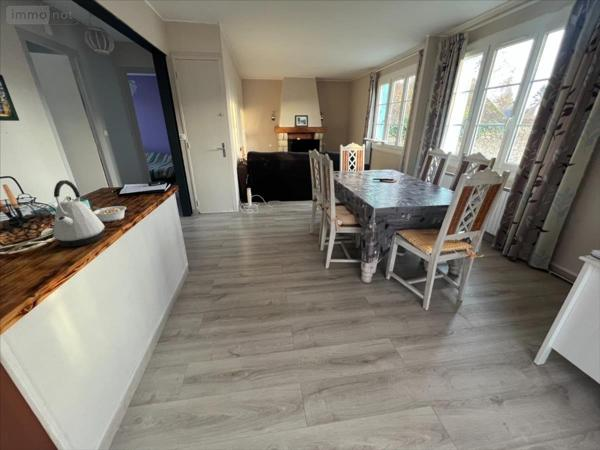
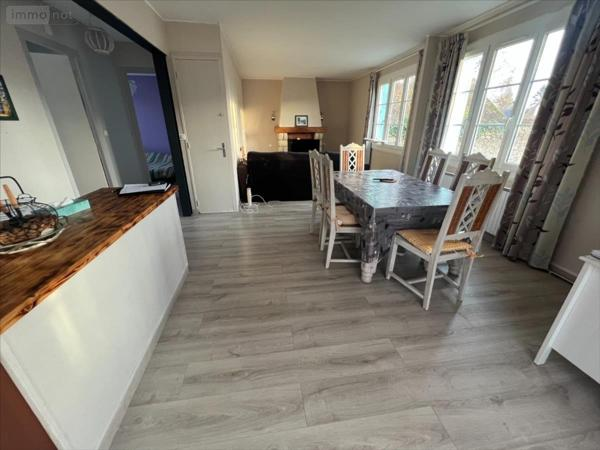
- kettle [53,179,105,247]
- legume [92,205,127,223]
